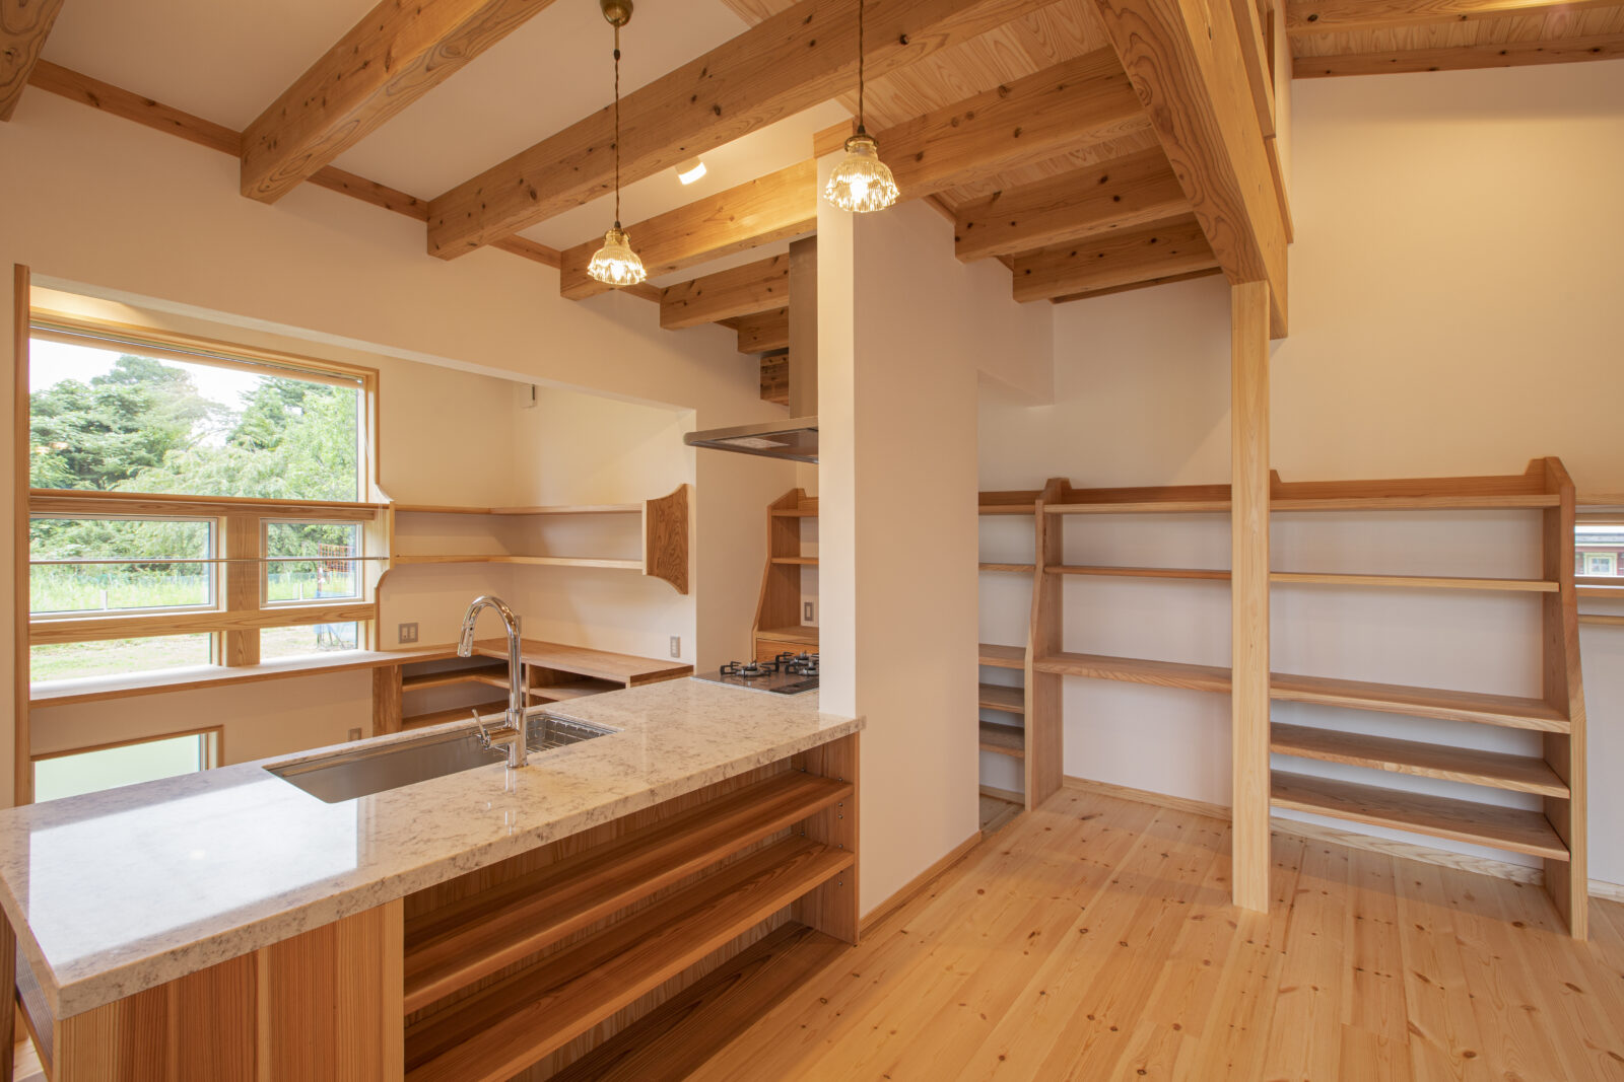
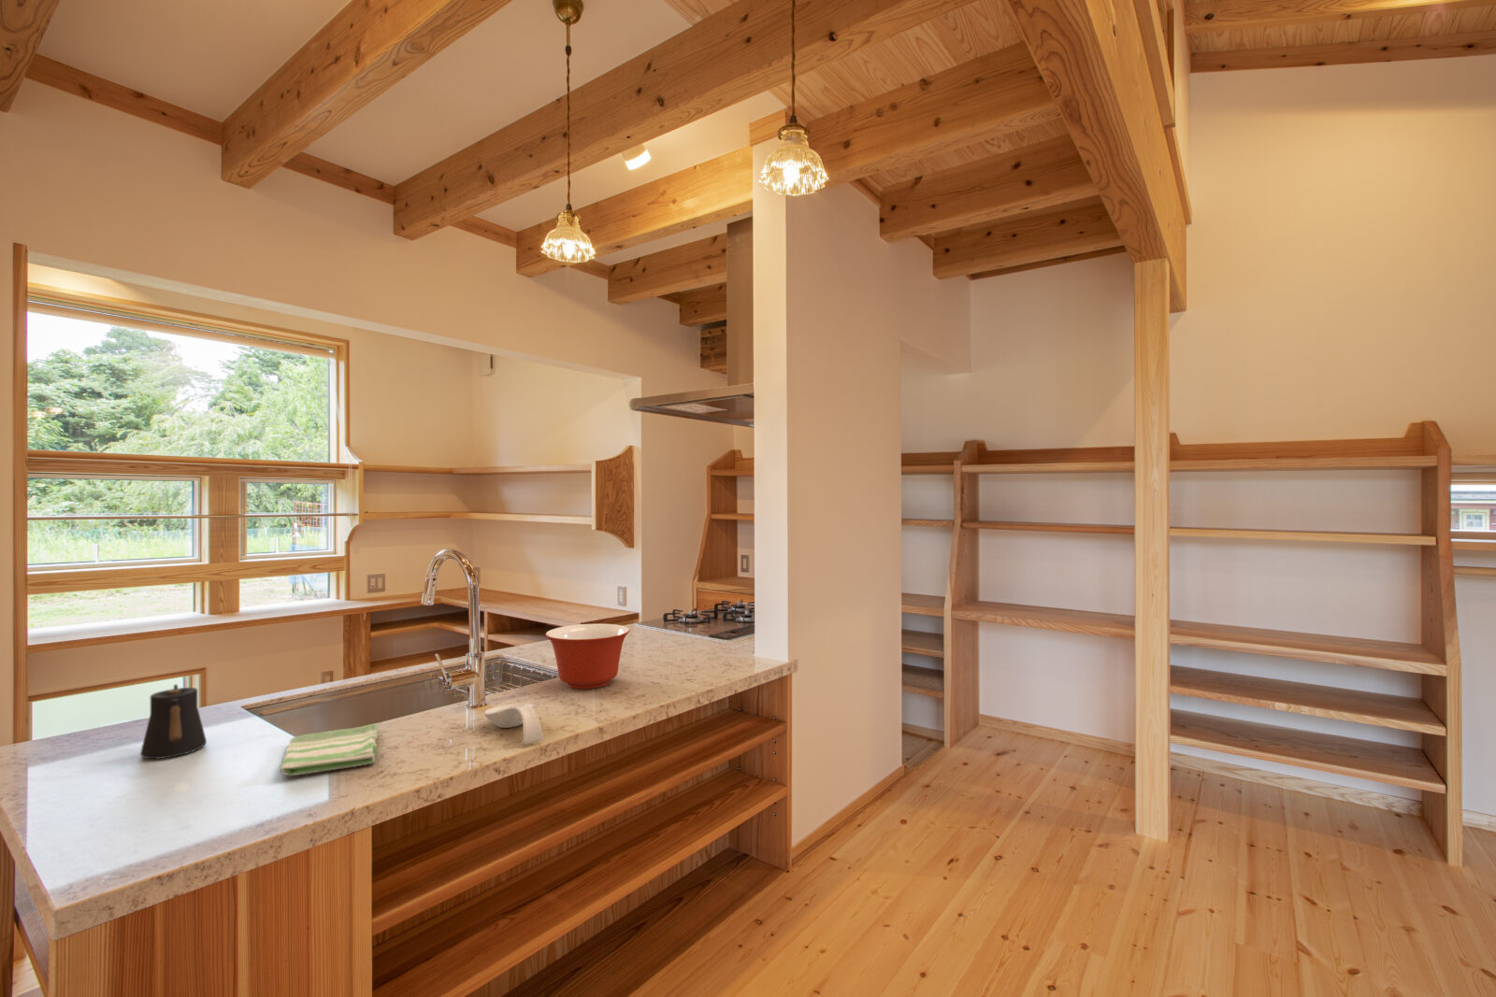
+ spoon rest [483,702,544,744]
+ kettle [139,683,207,760]
+ mixing bowl [545,623,631,690]
+ dish towel [279,722,380,777]
